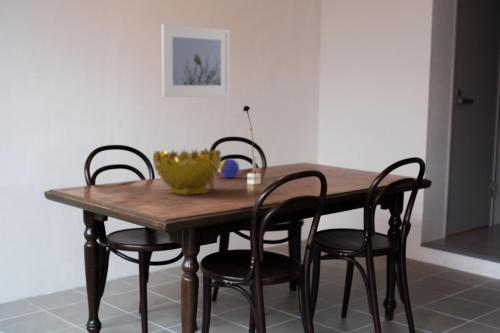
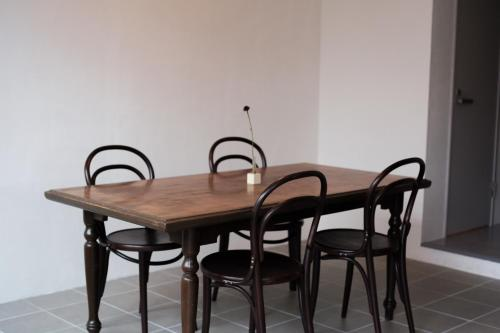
- decorative bowl [152,147,222,196]
- decorative ball [219,158,240,179]
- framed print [161,23,231,98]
